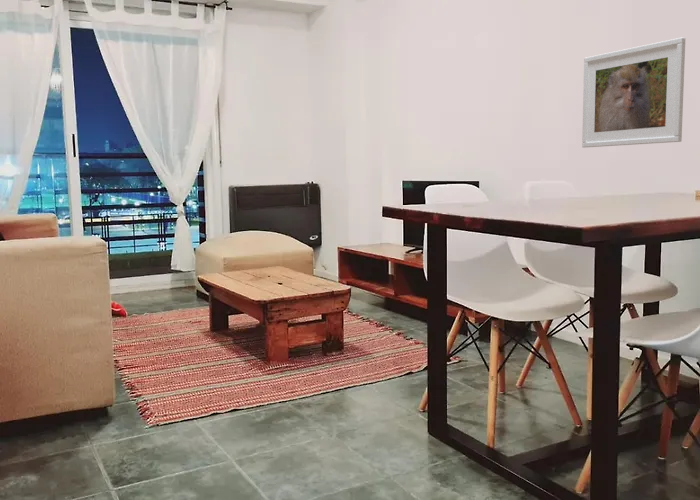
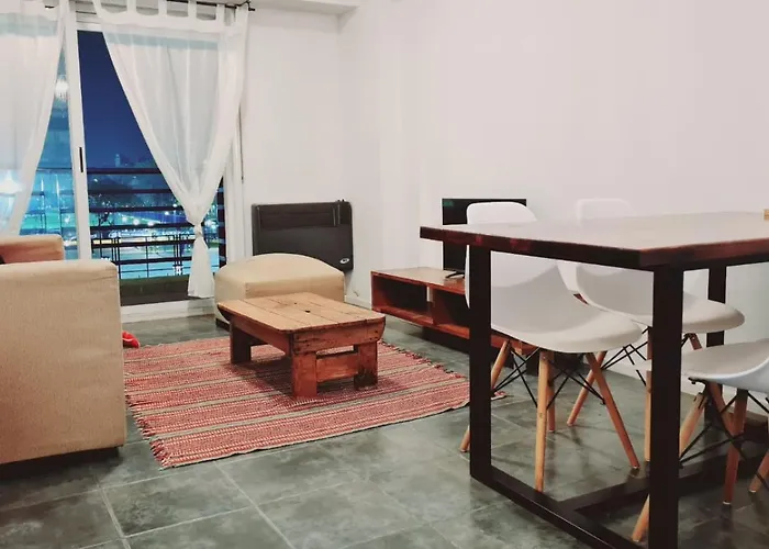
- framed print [581,37,686,149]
